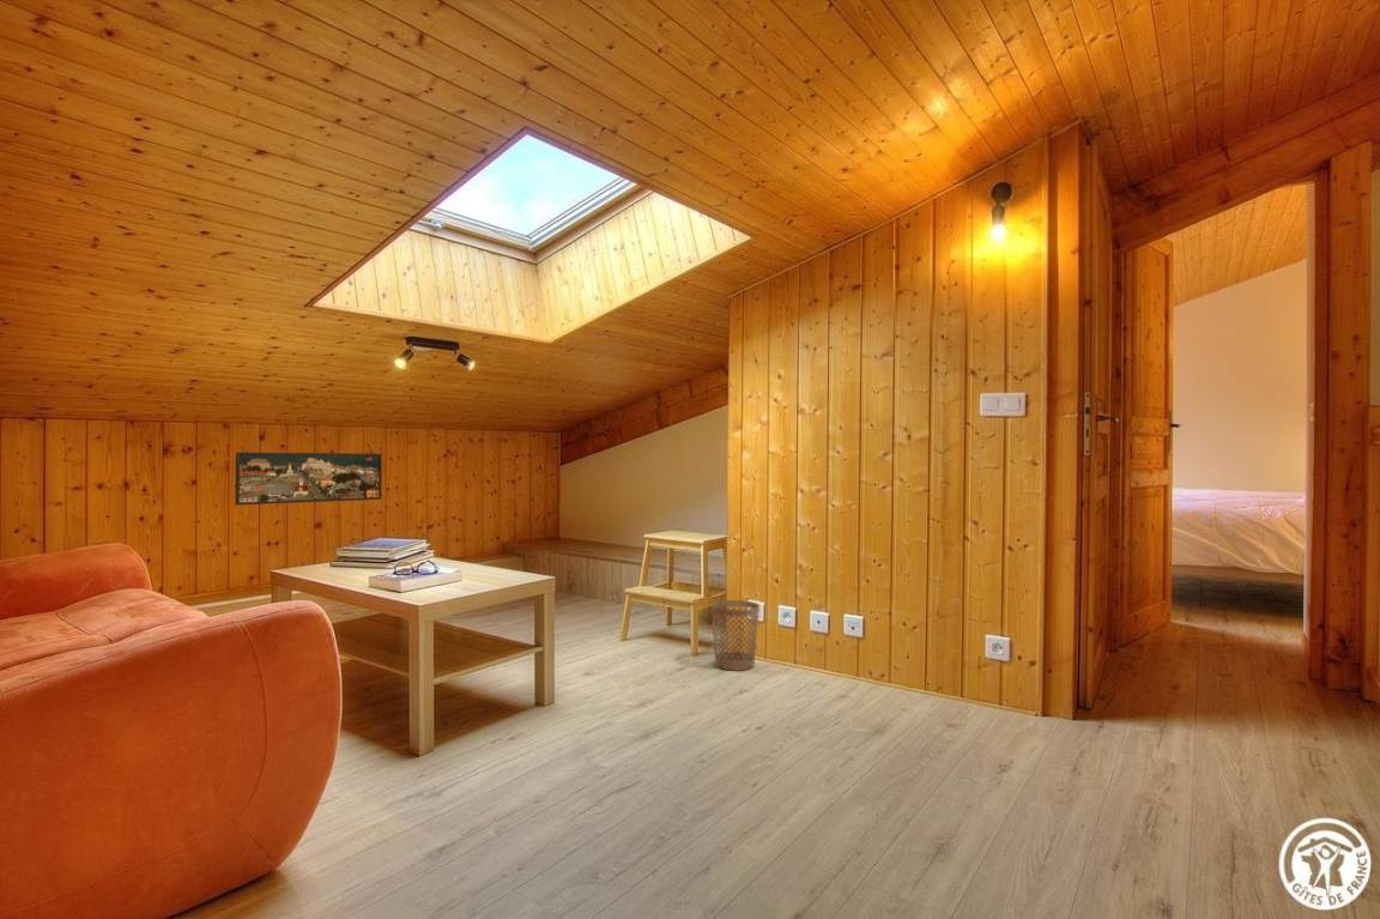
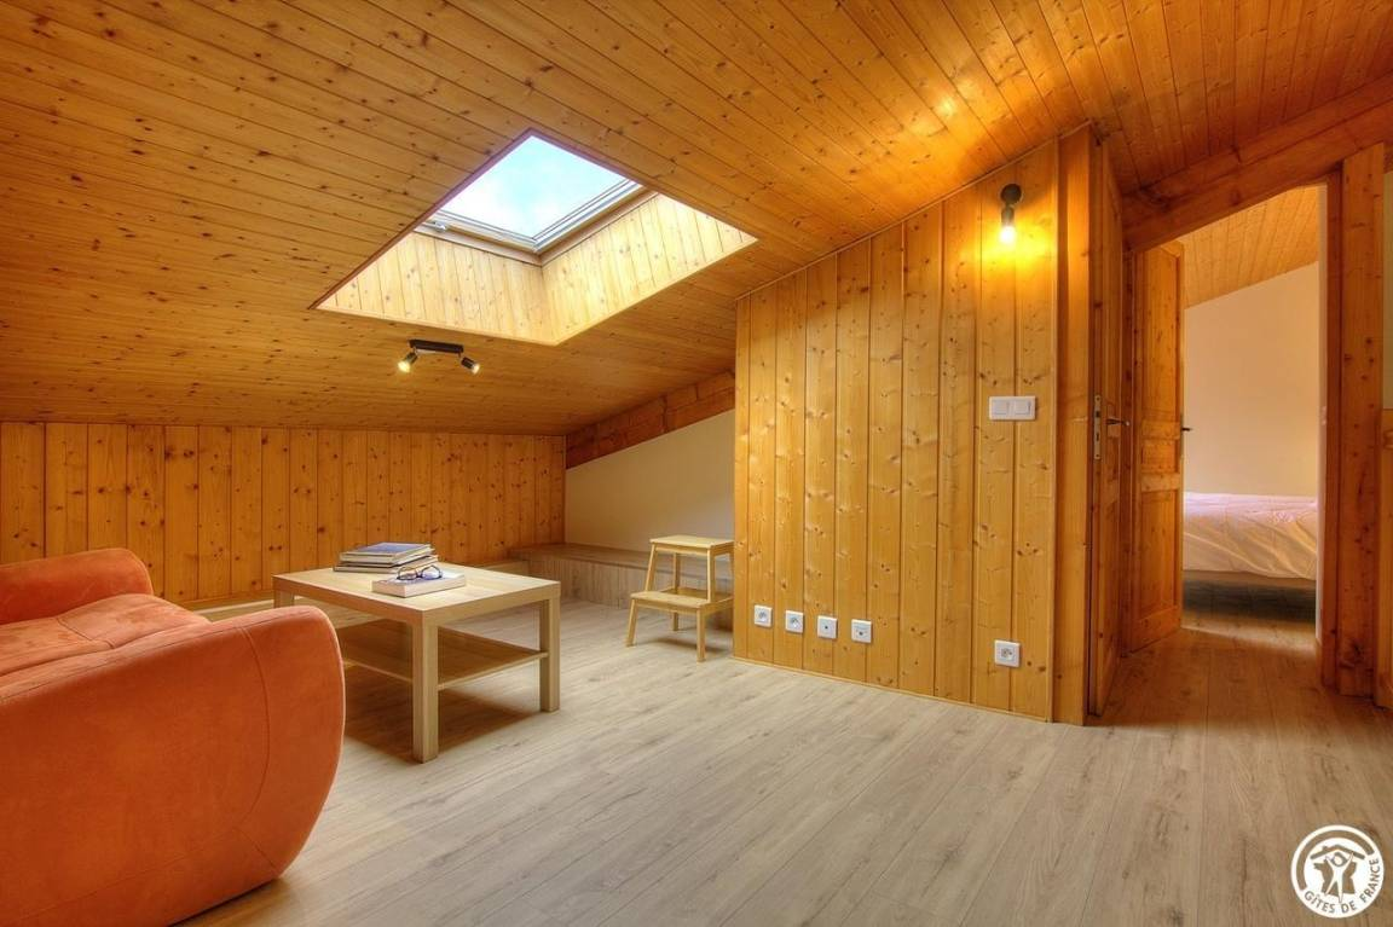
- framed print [234,451,383,506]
- wastebasket [710,599,761,672]
